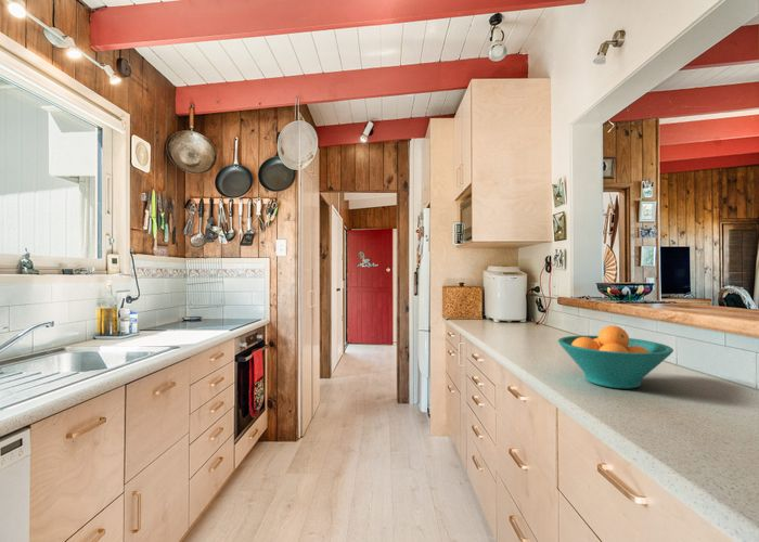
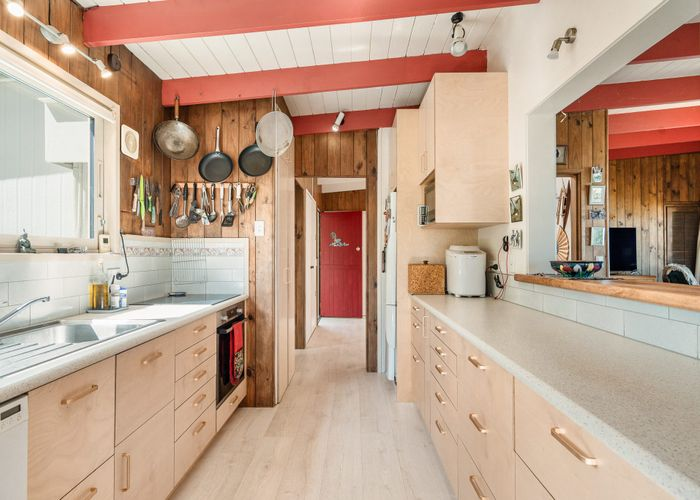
- fruit bowl [557,325,674,390]
